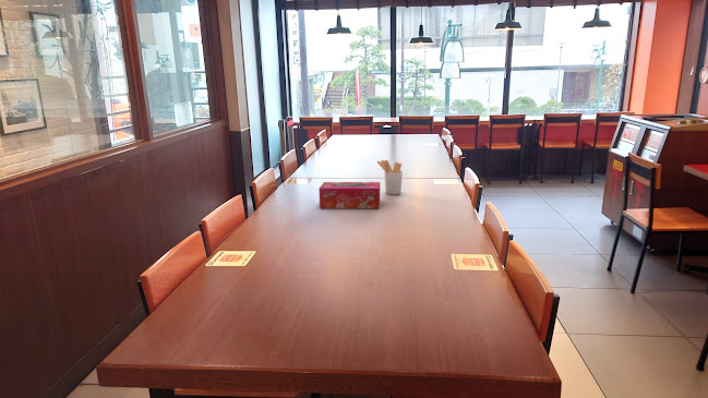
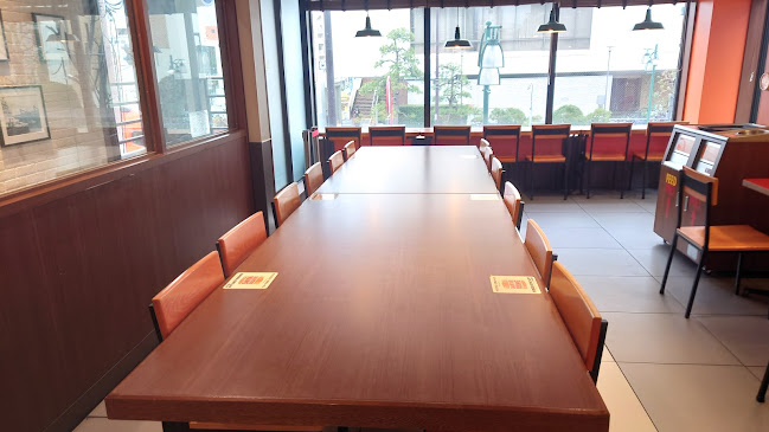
- utensil holder [376,159,404,195]
- tissue box [317,181,381,209]
